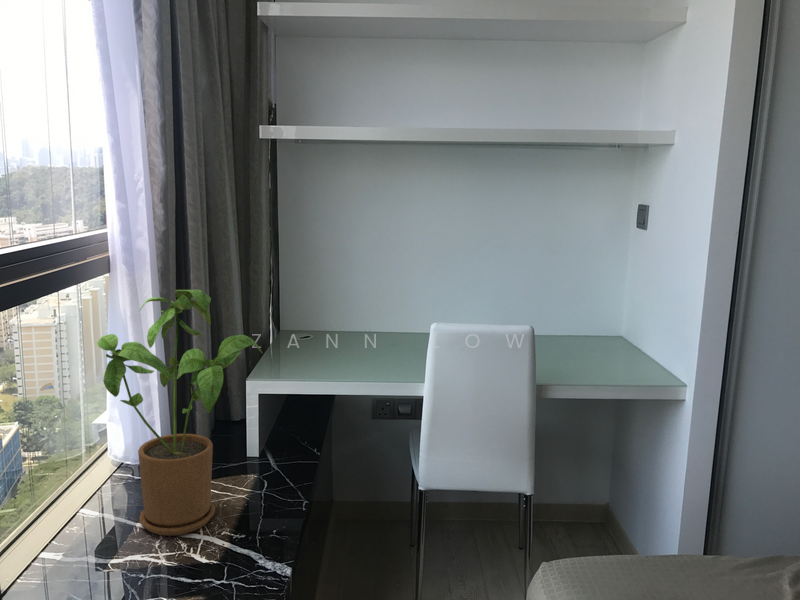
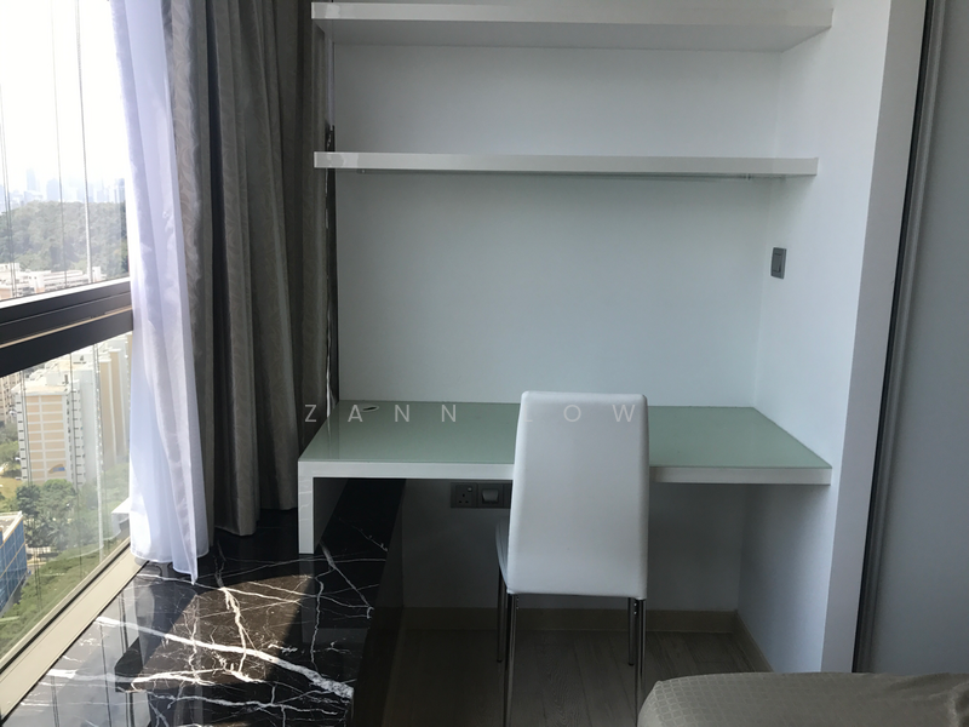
- house plant [95,289,263,537]
